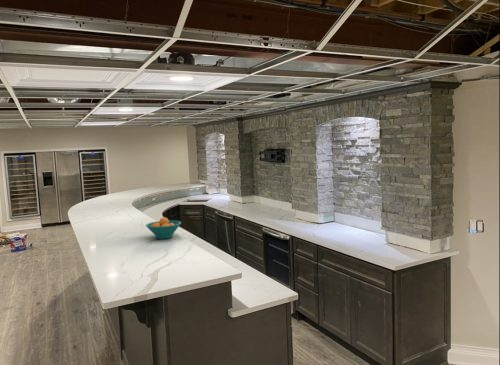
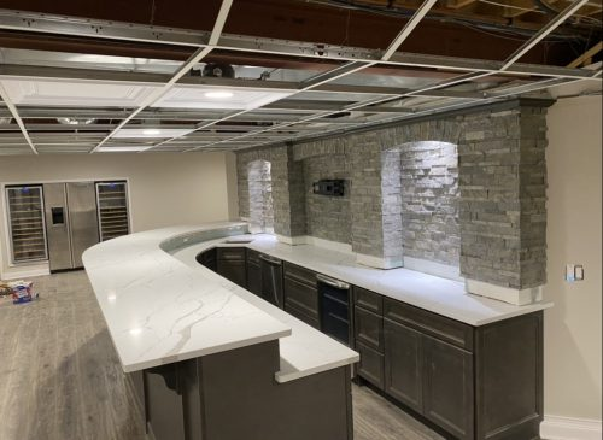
- fruit bowl [145,216,182,240]
